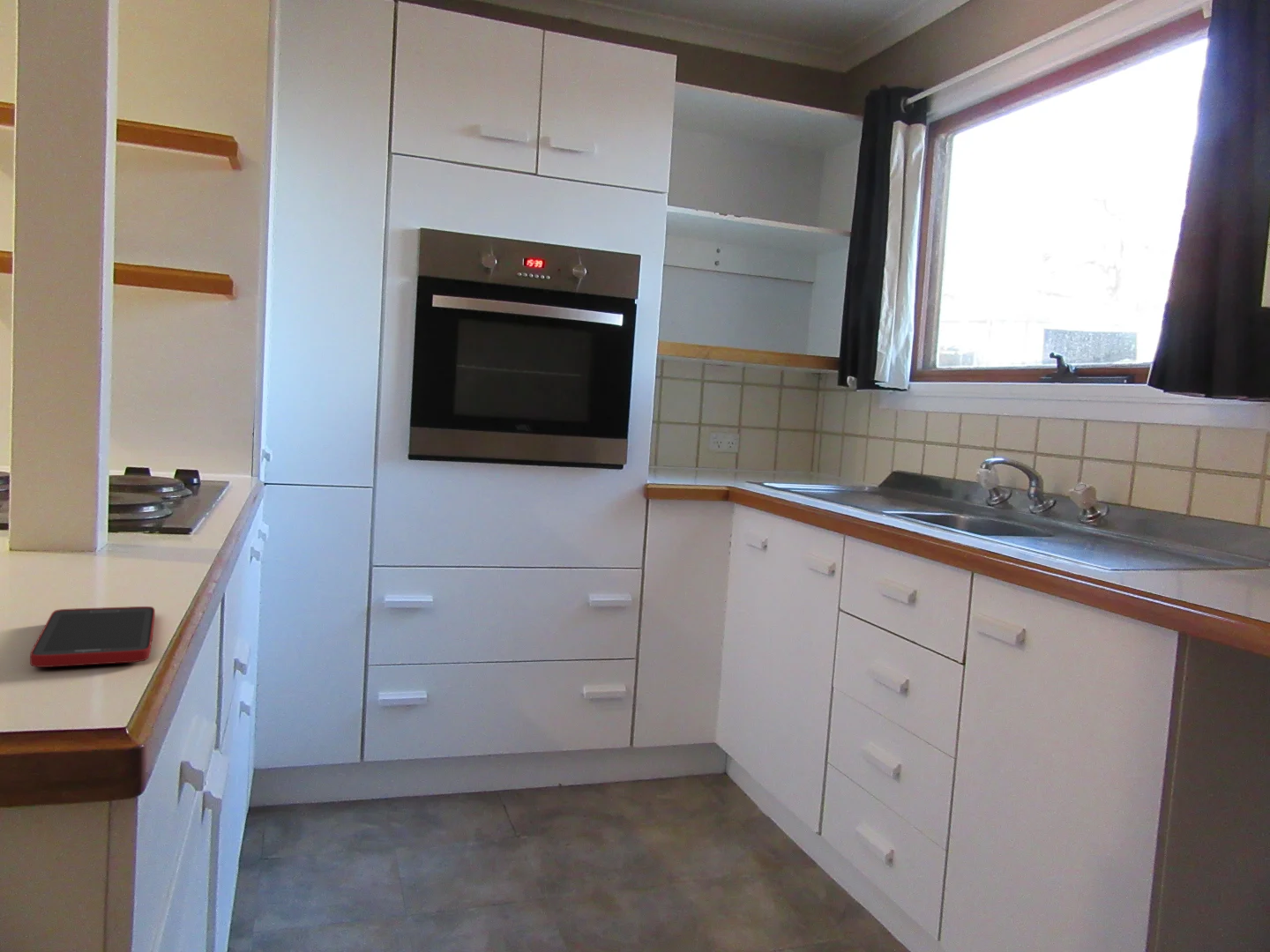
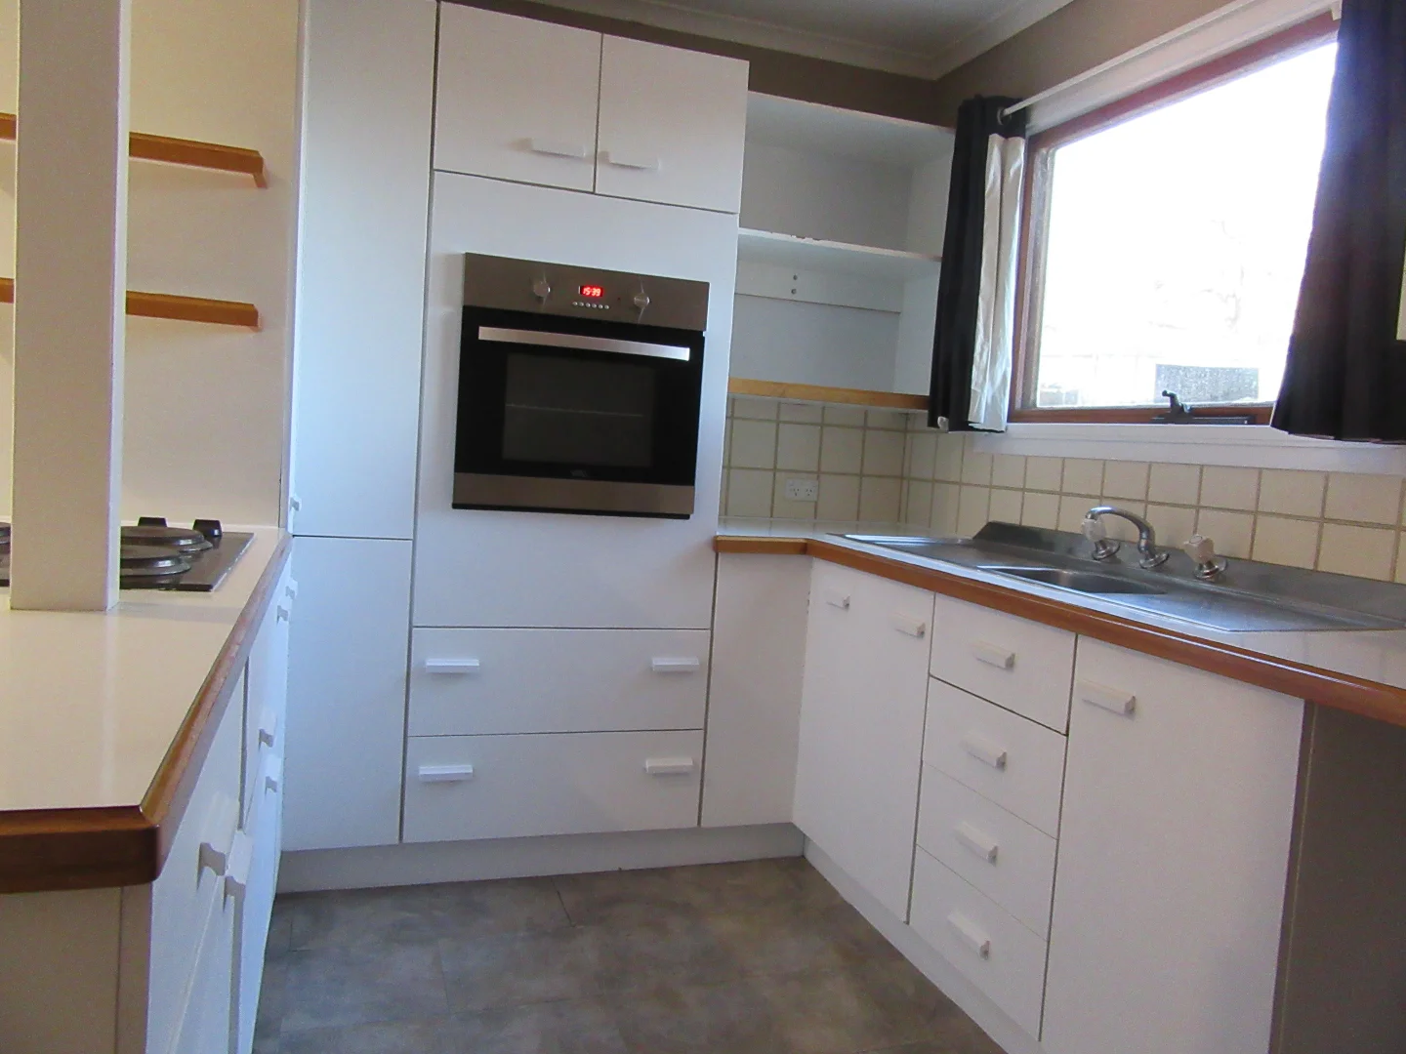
- cell phone [29,606,156,668]
